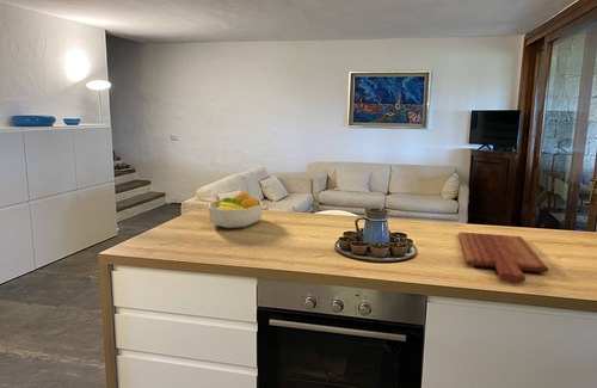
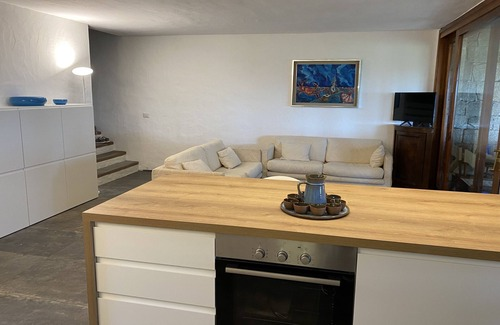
- cutting board [457,230,549,284]
- fruit bowl [208,190,264,229]
